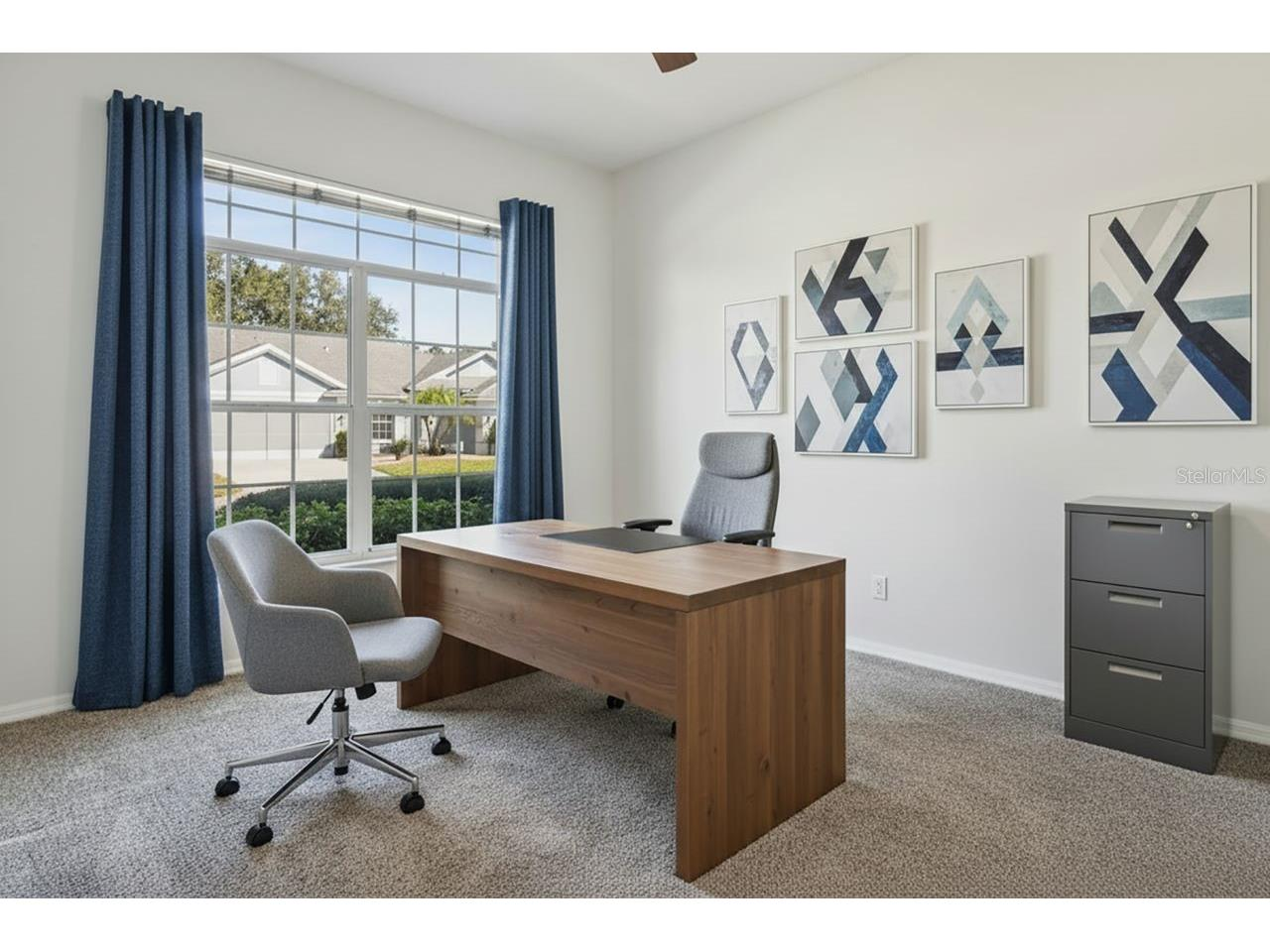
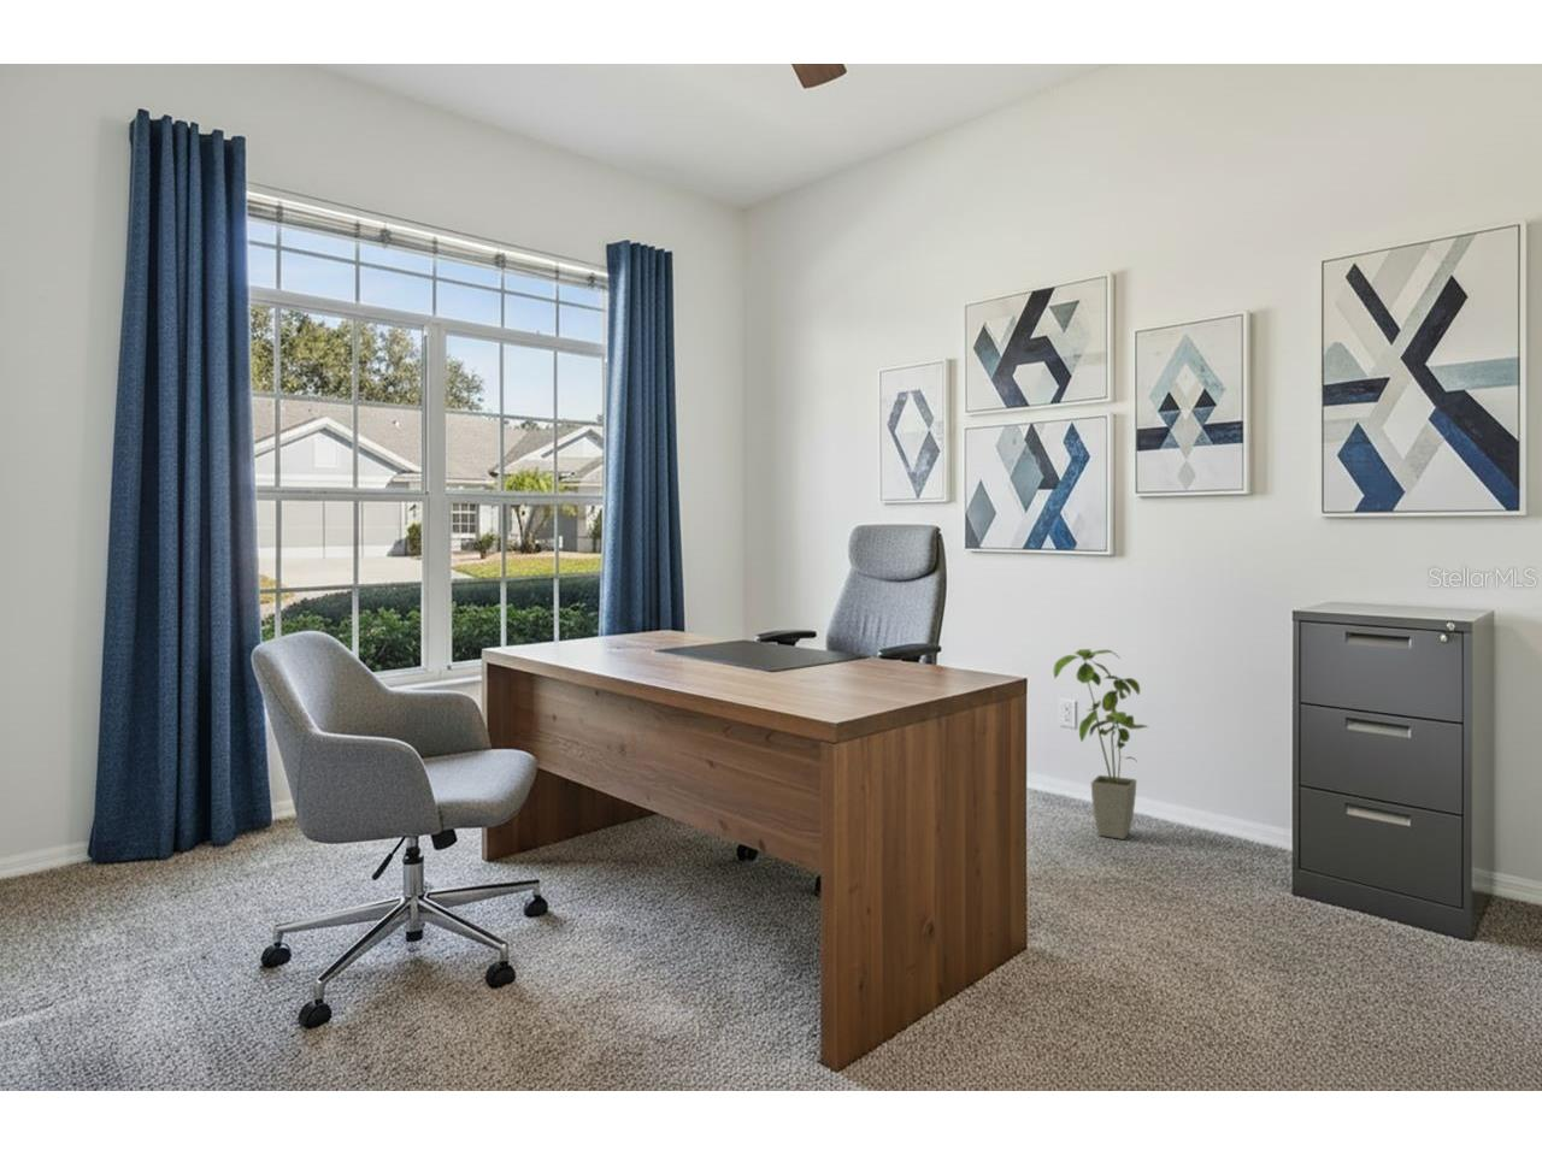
+ house plant [1053,648,1150,840]
